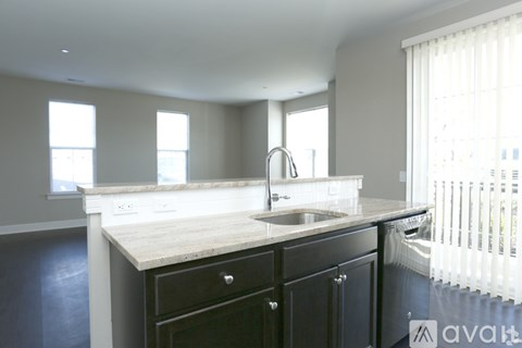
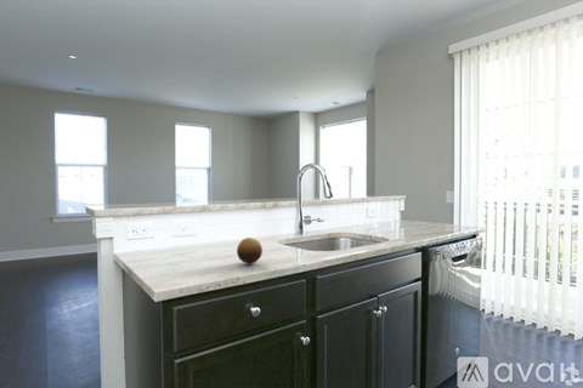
+ fruit [236,236,264,264]
